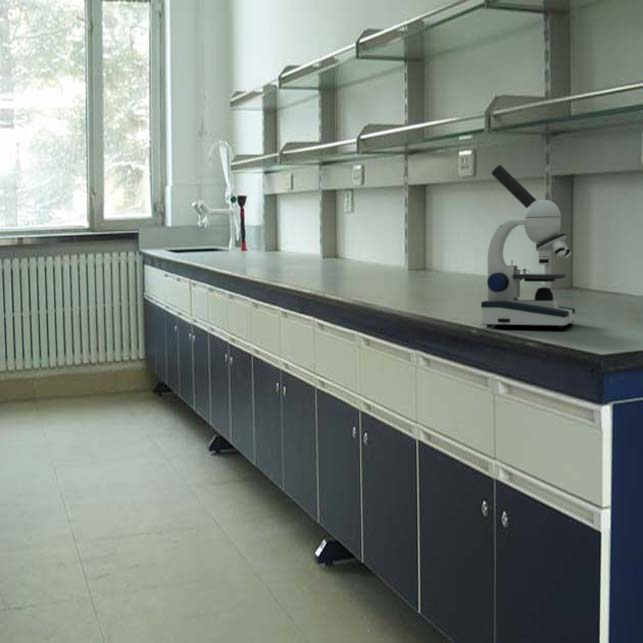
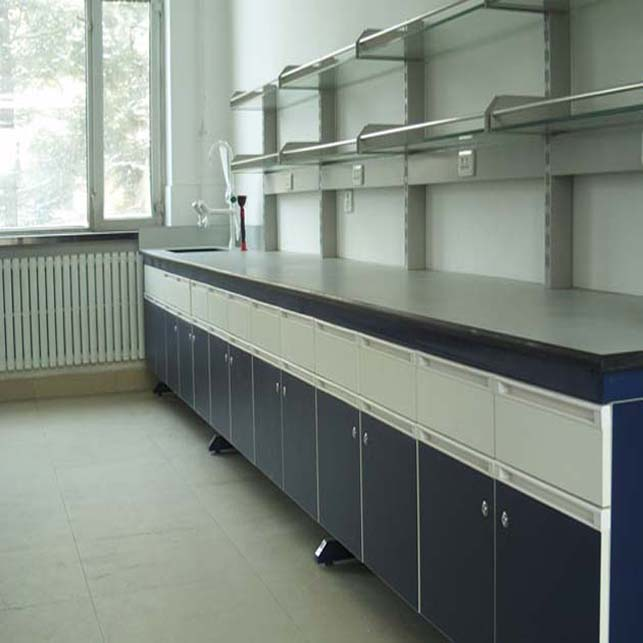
- microscope [480,164,576,330]
